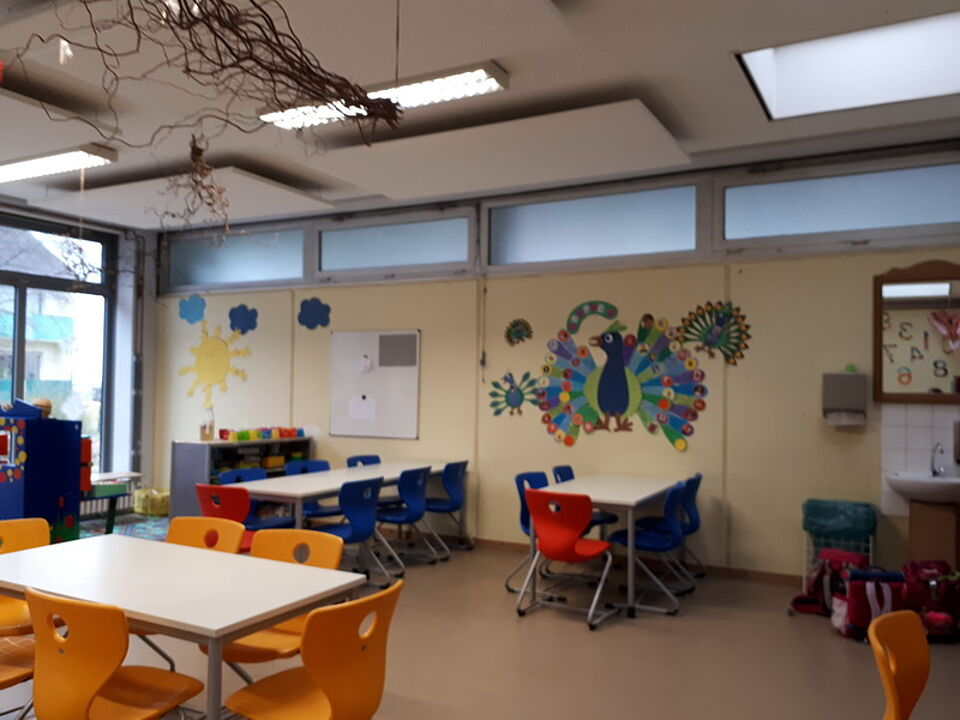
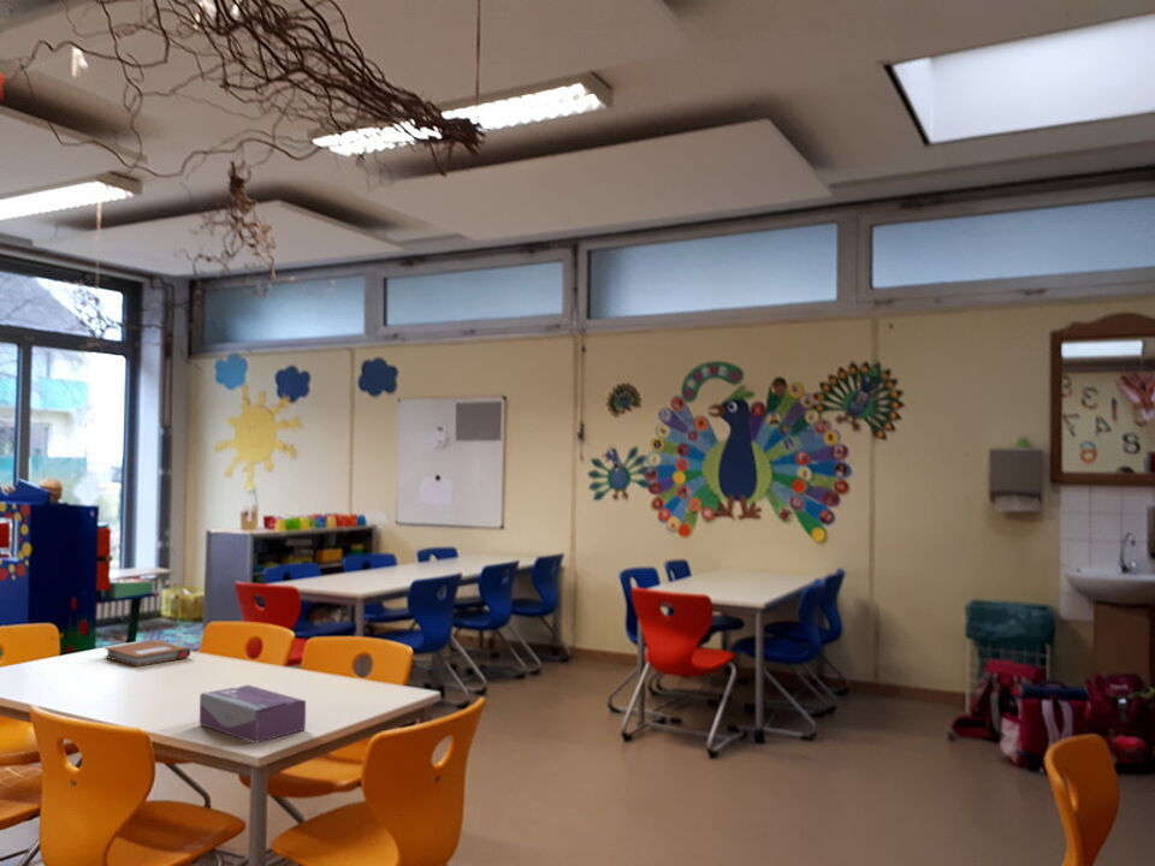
+ tissue box [199,683,307,745]
+ notebook [103,639,191,668]
